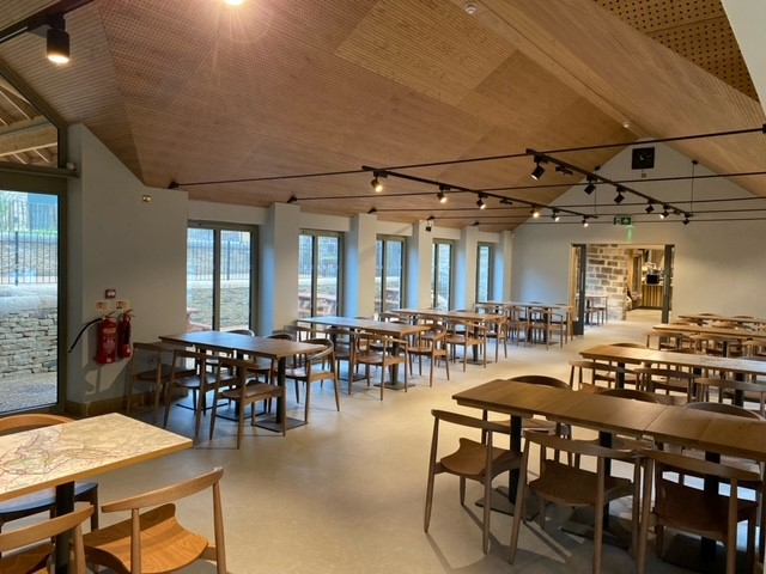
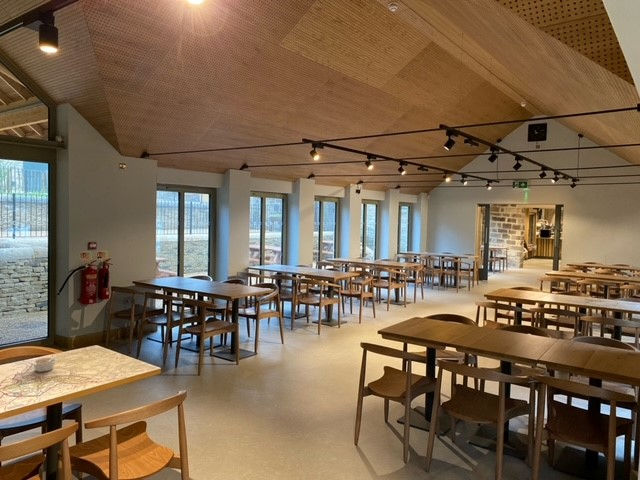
+ legume [30,353,59,373]
